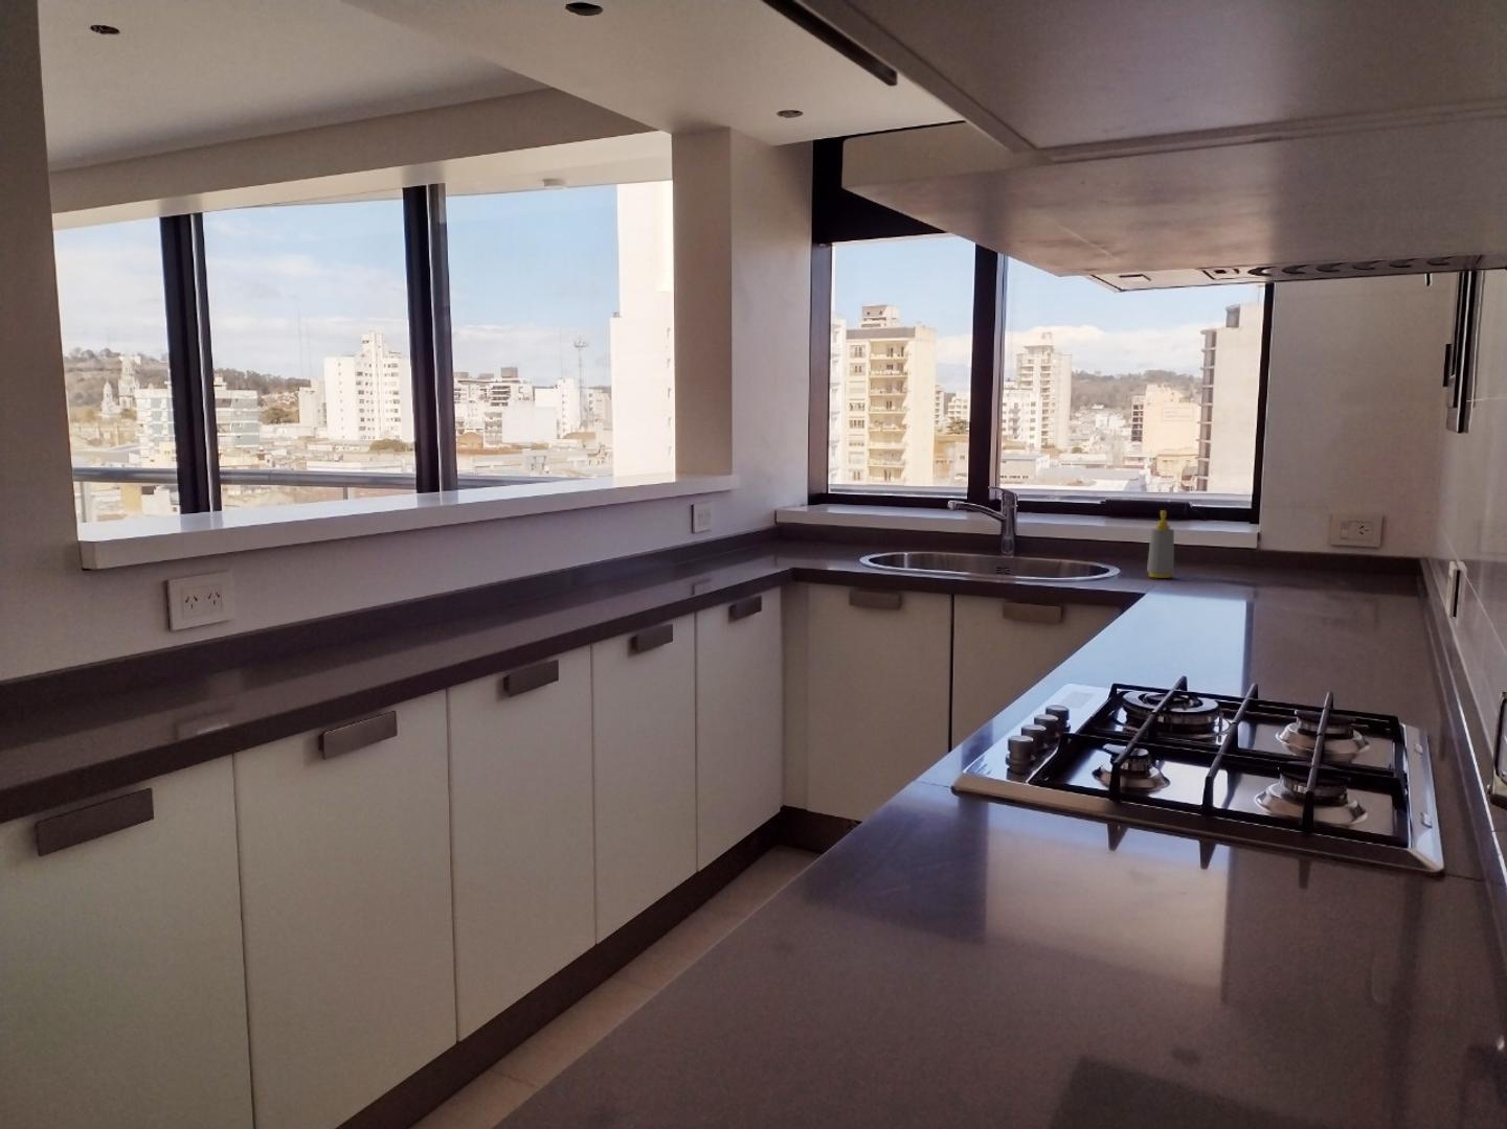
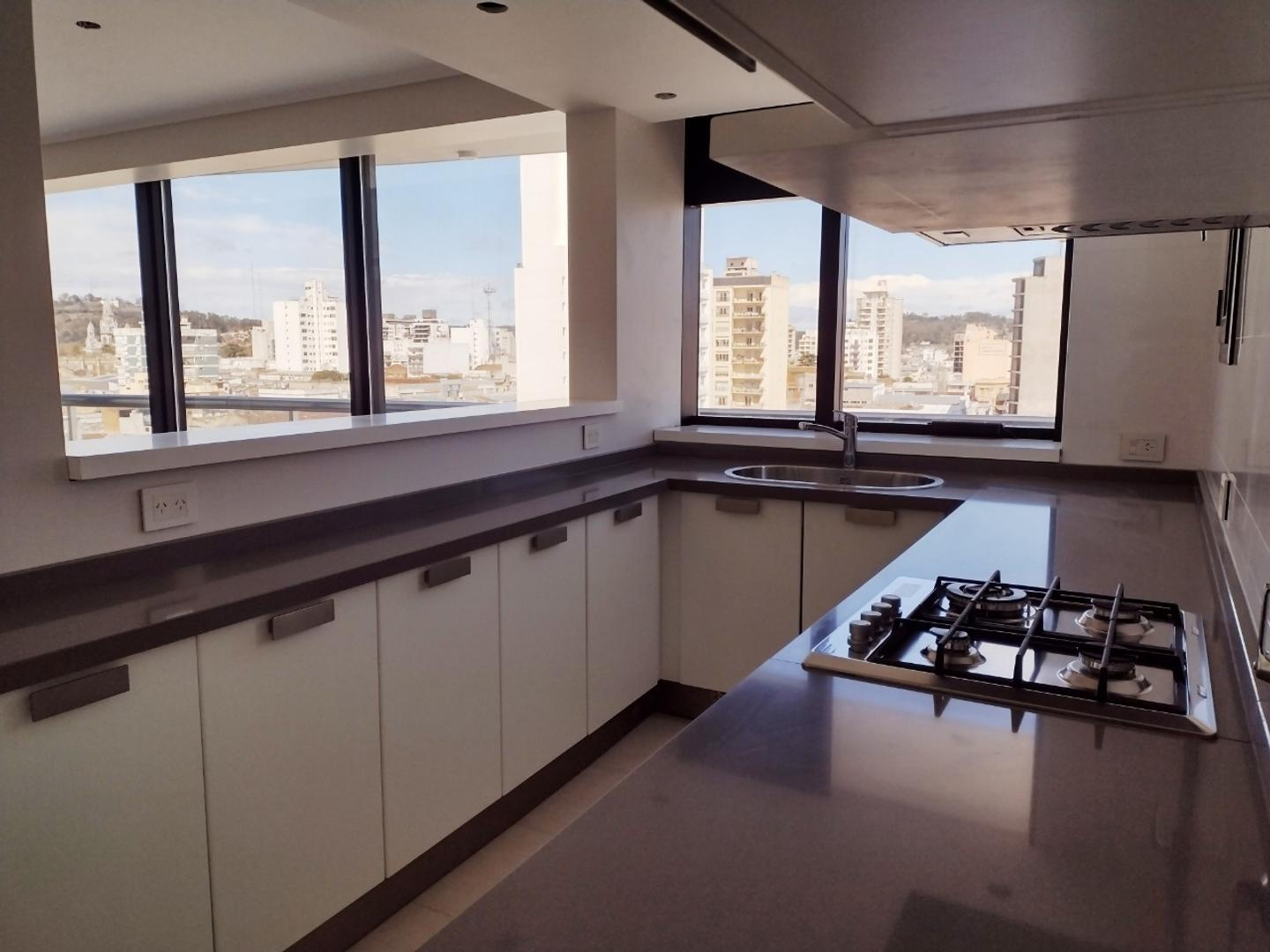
- soap bottle [1146,509,1175,579]
